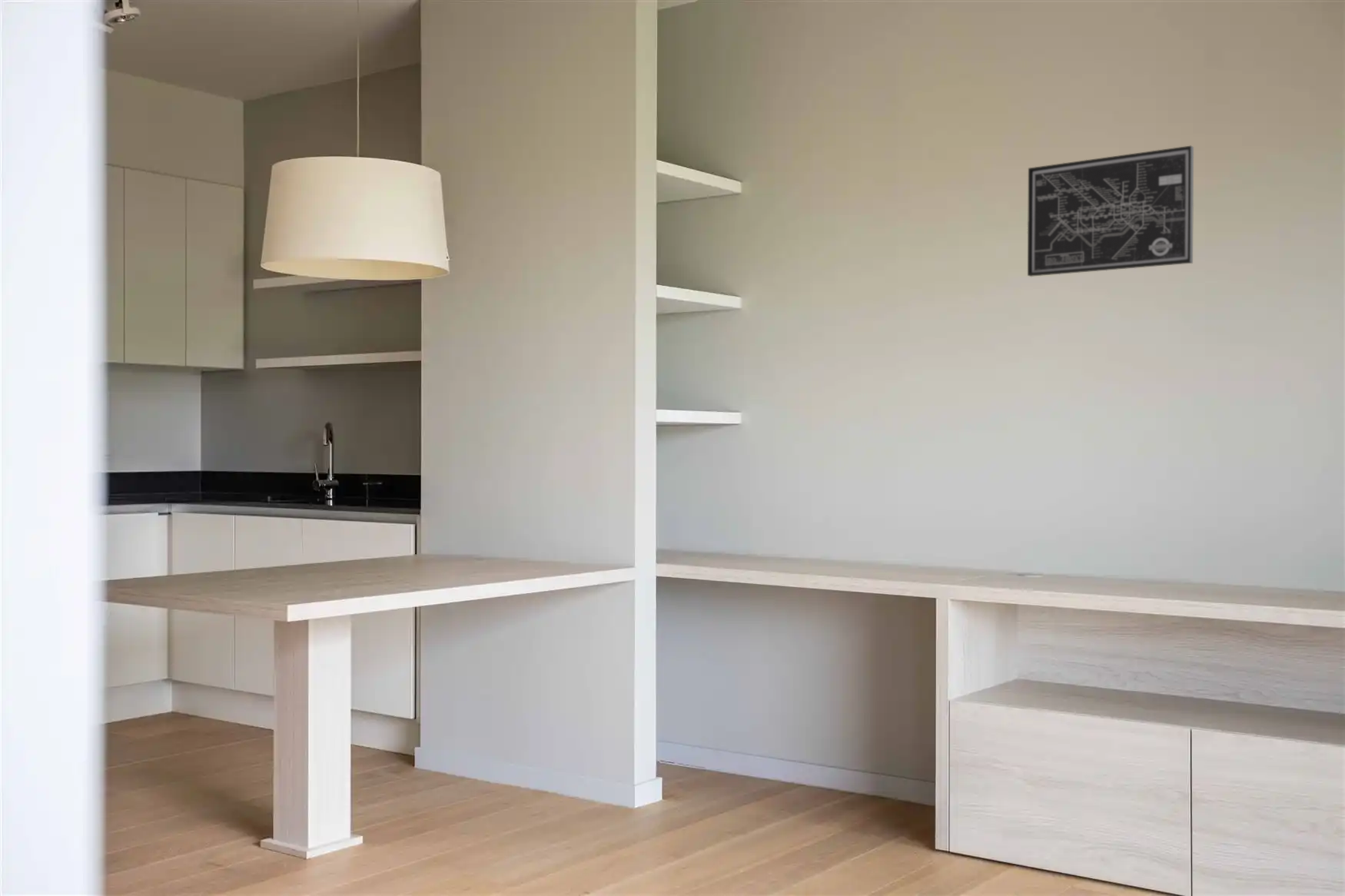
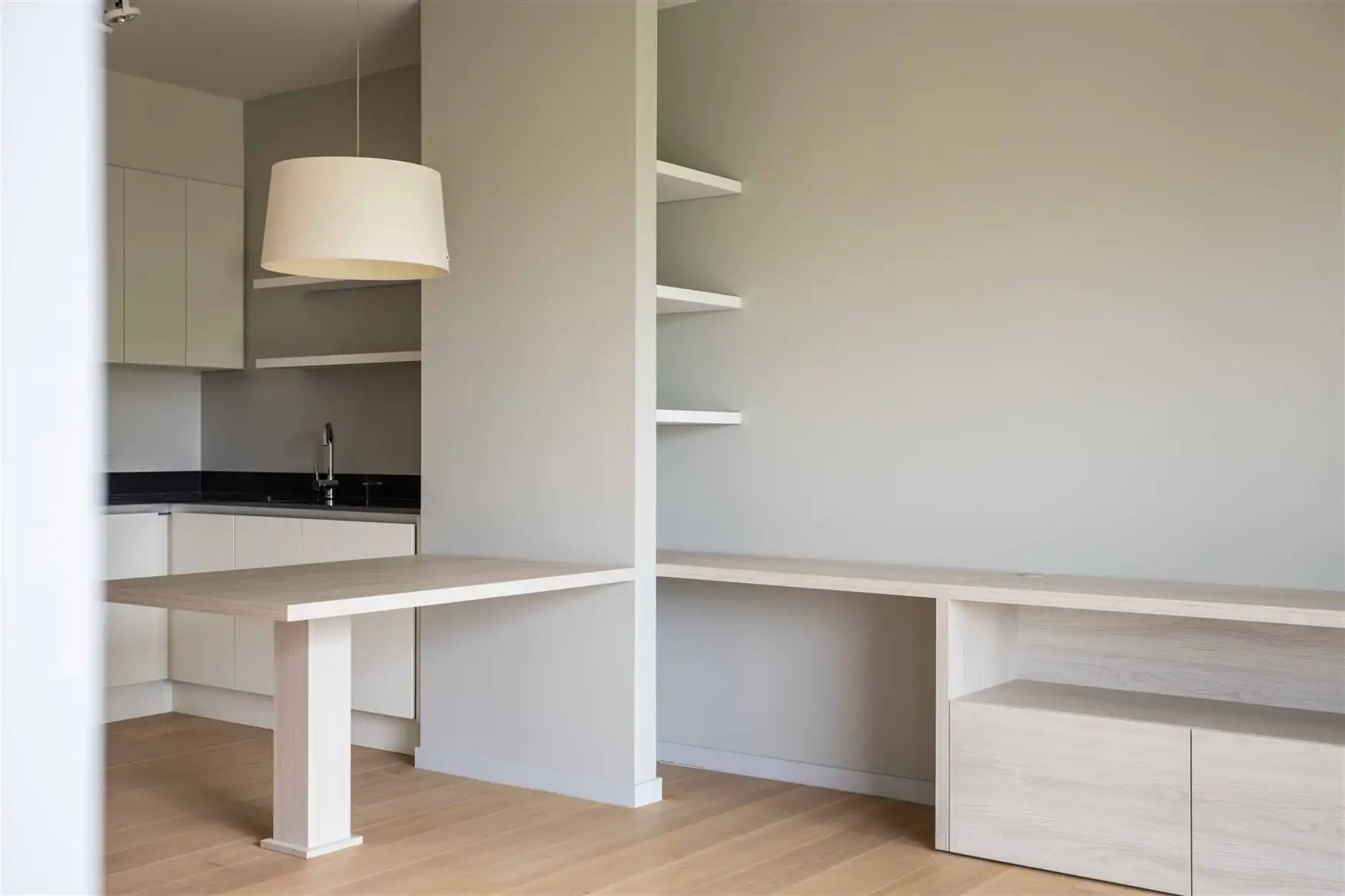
- wall art [1027,145,1194,277]
